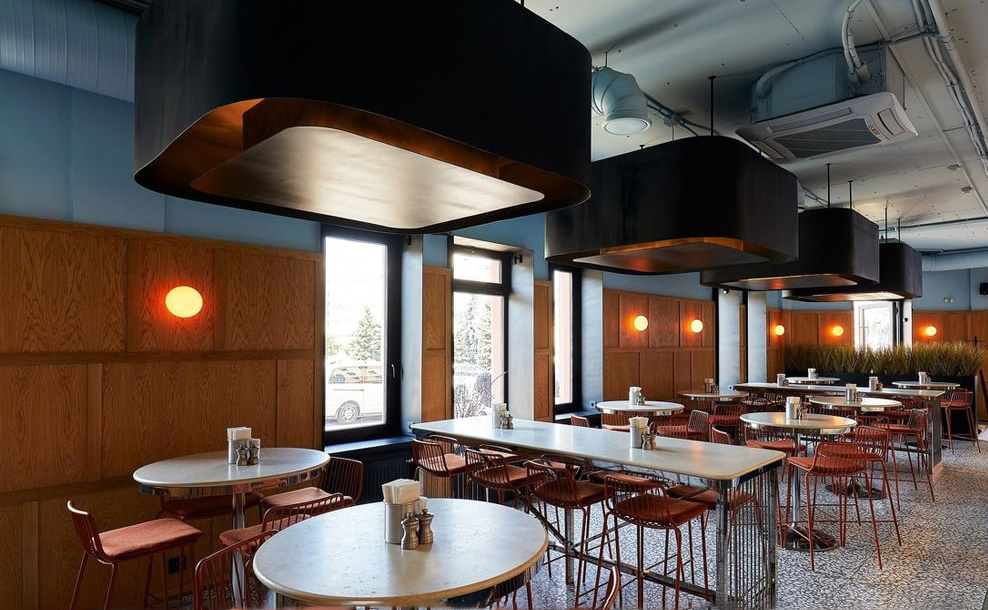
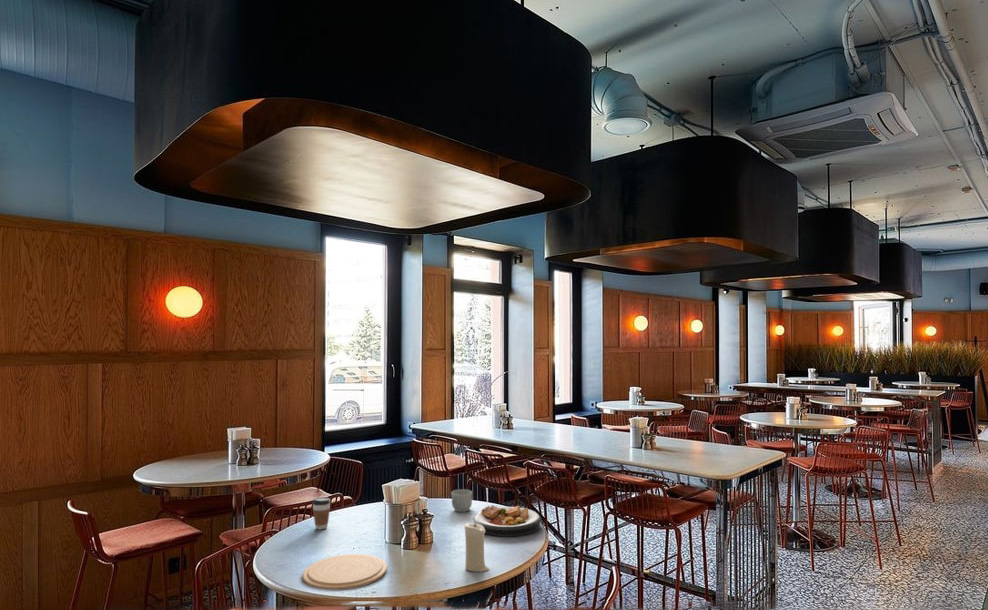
+ plate [472,504,542,537]
+ candle [464,523,490,573]
+ mug [450,488,473,513]
+ coffee cup [311,496,331,530]
+ plate [302,553,388,591]
